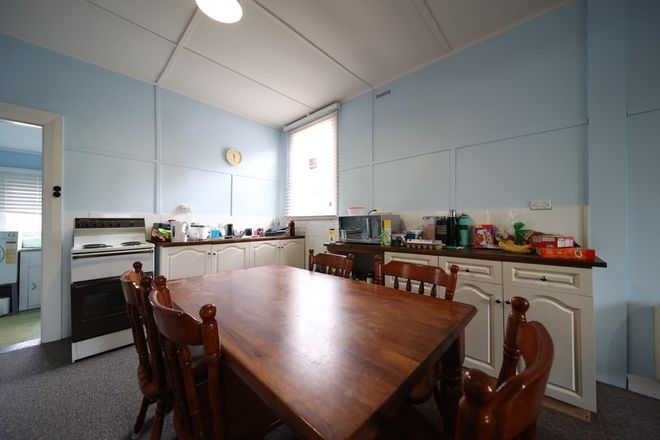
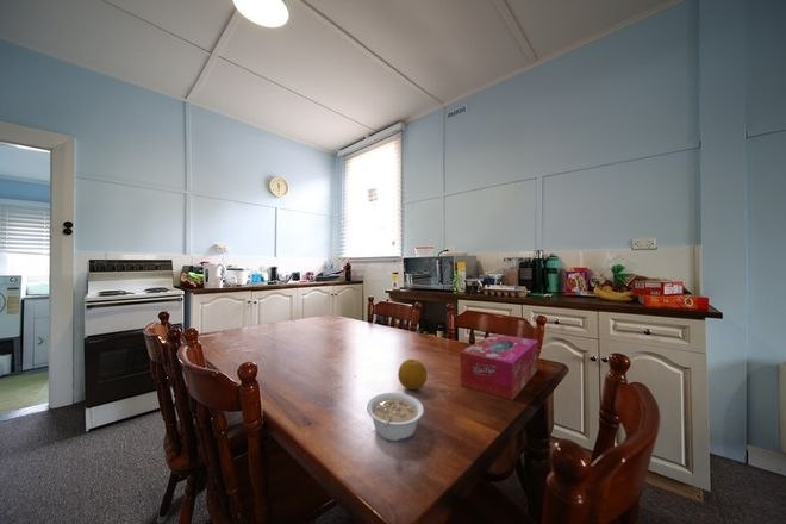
+ legume [366,392,425,442]
+ tissue box [458,332,539,401]
+ fruit [397,358,429,391]
